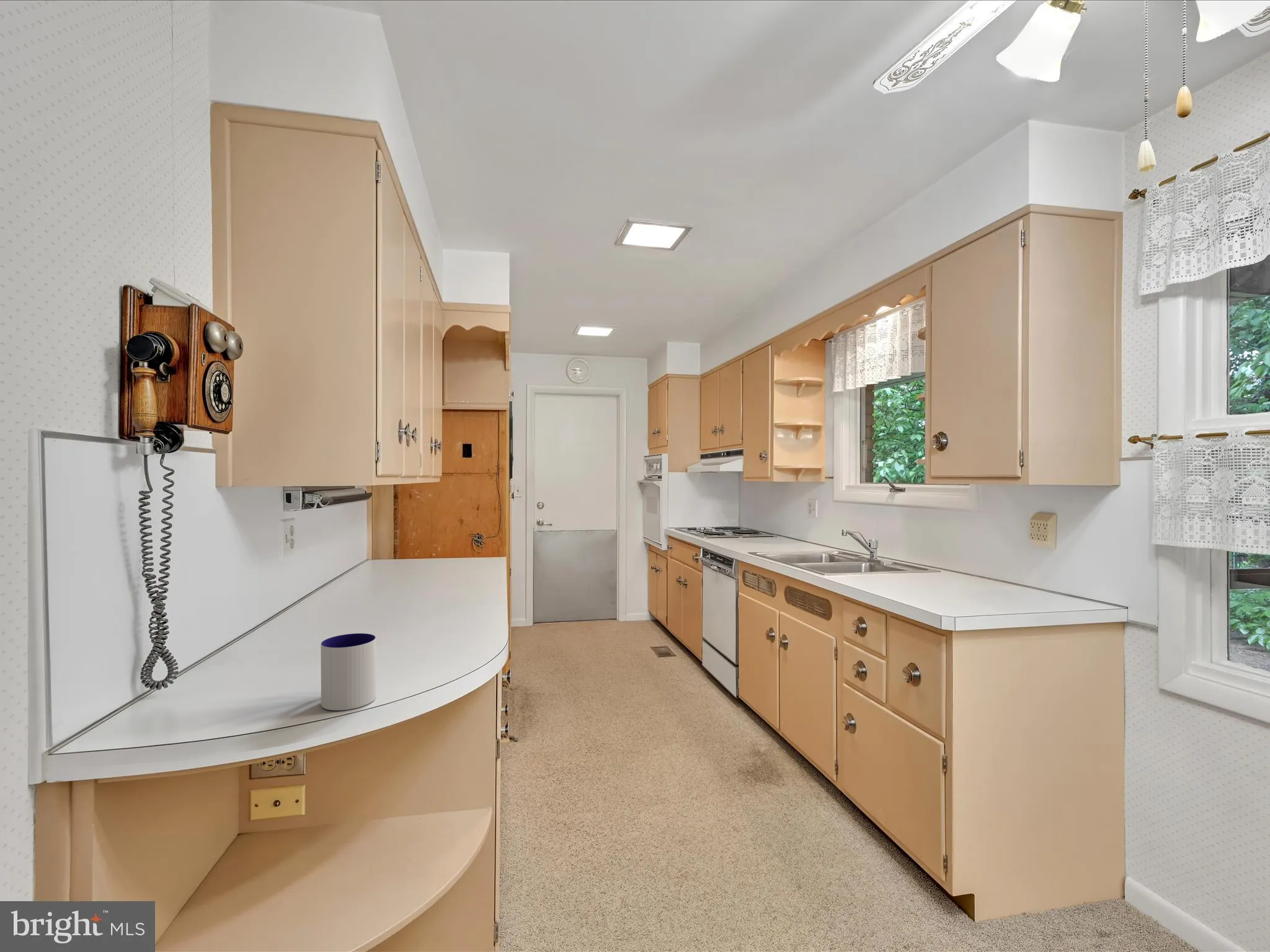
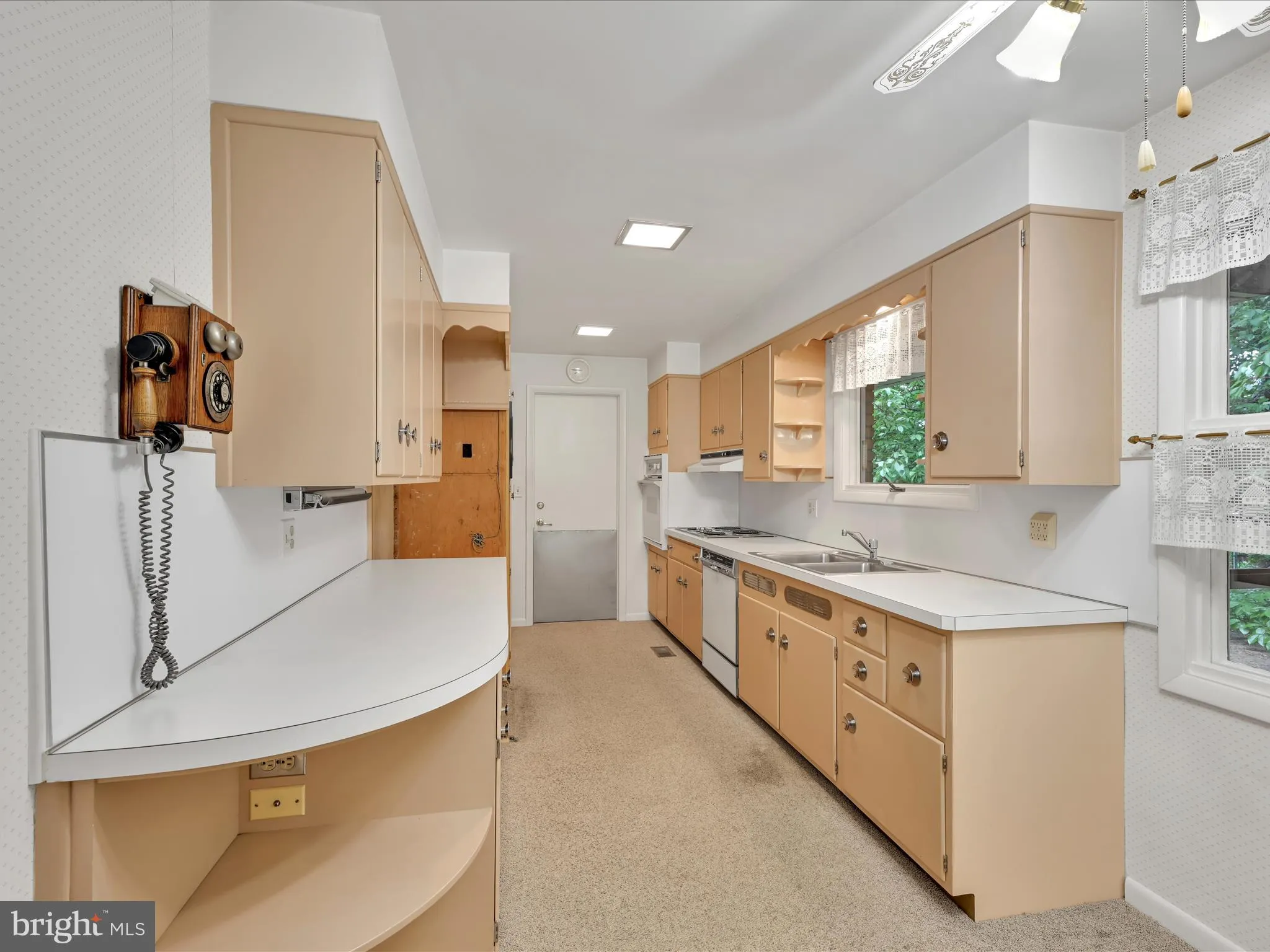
- mug [320,633,377,711]
